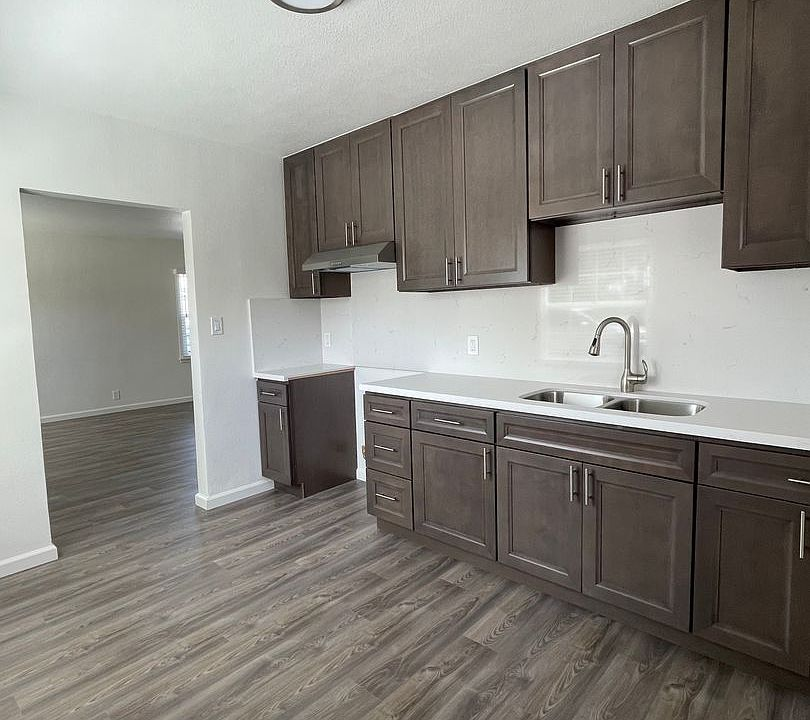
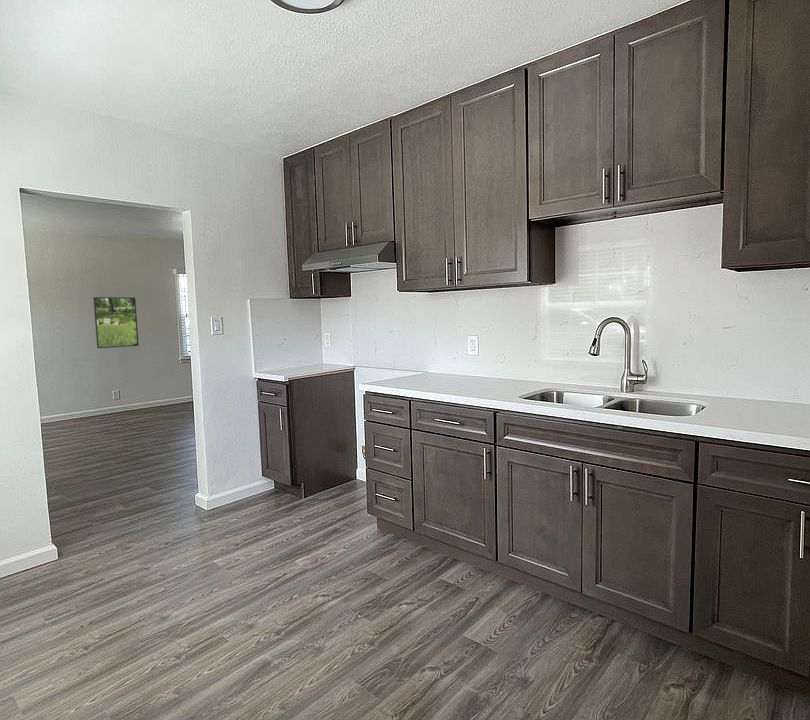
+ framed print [92,296,140,349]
